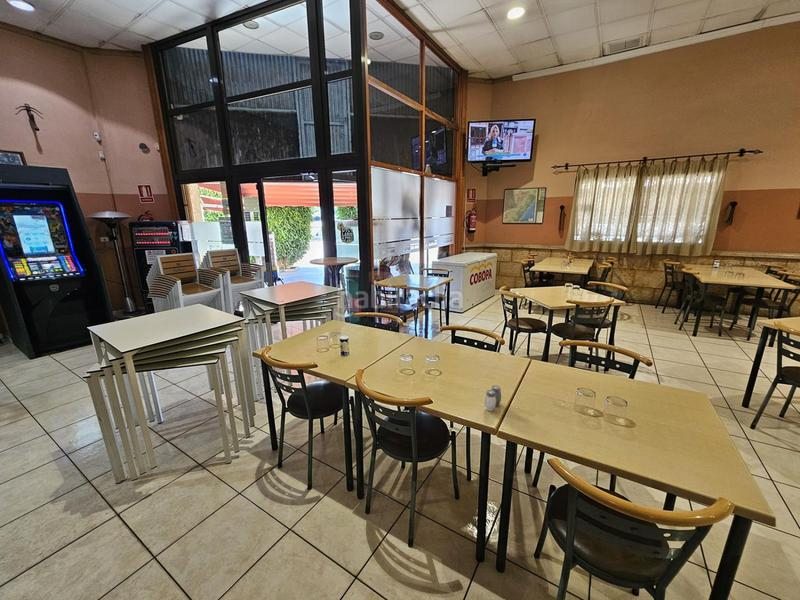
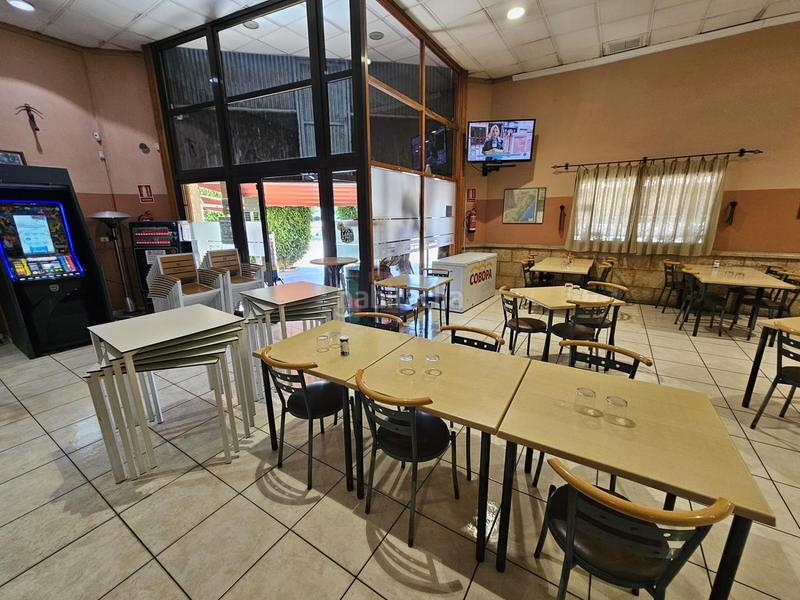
- salt and pepper shaker [484,384,502,412]
